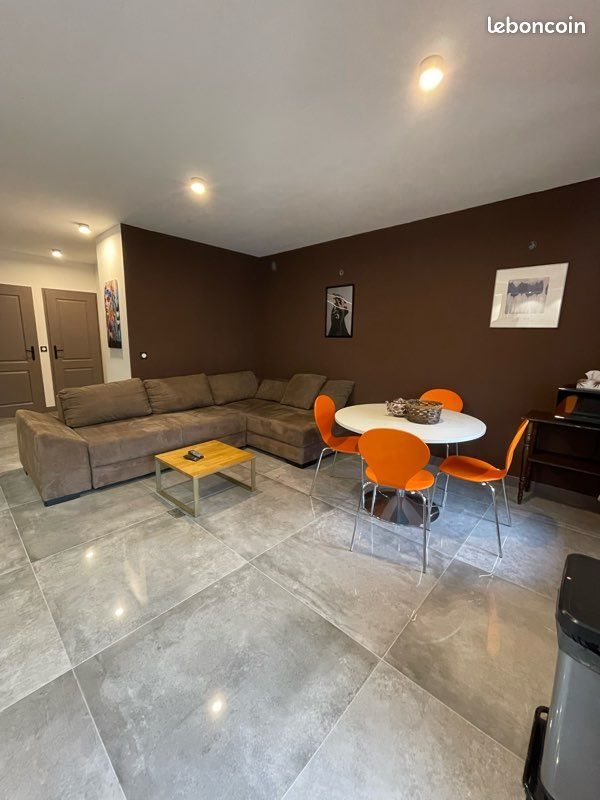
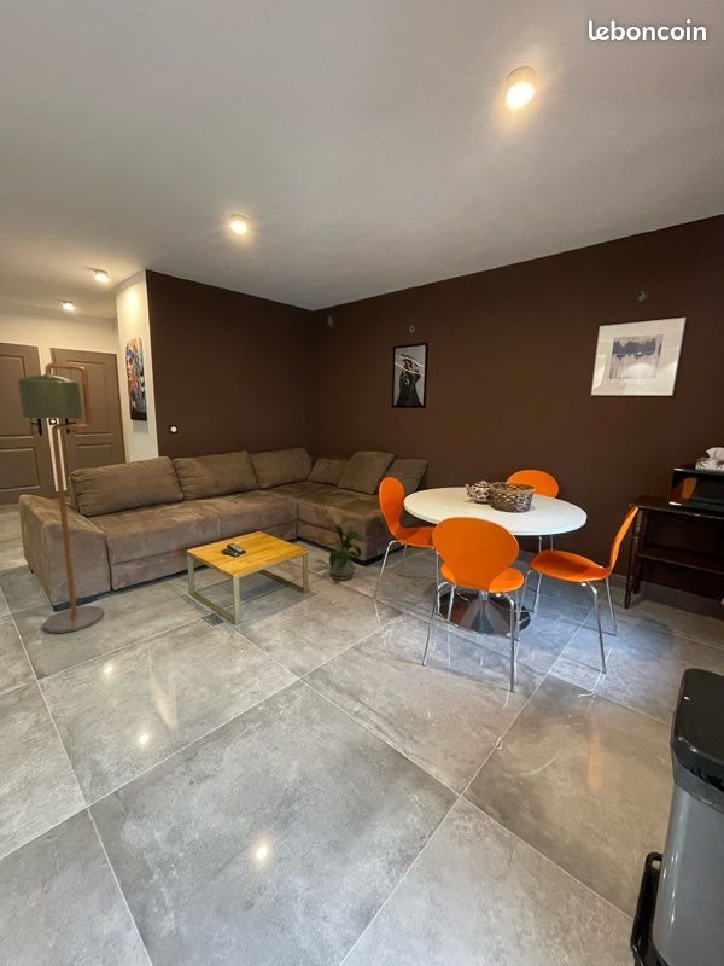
+ floor lamp [17,362,105,634]
+ house plant [322,524,364,582]
